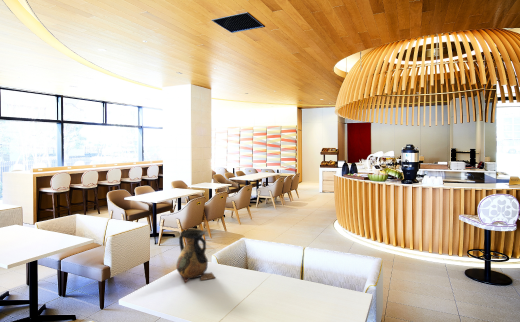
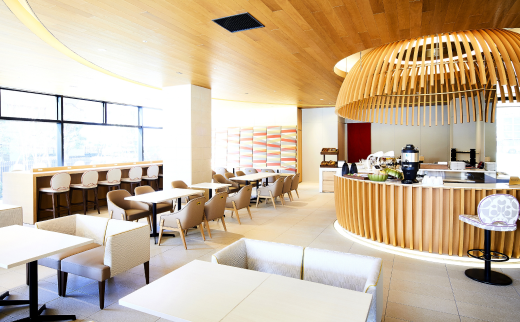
- vase [175,228,216,284]
